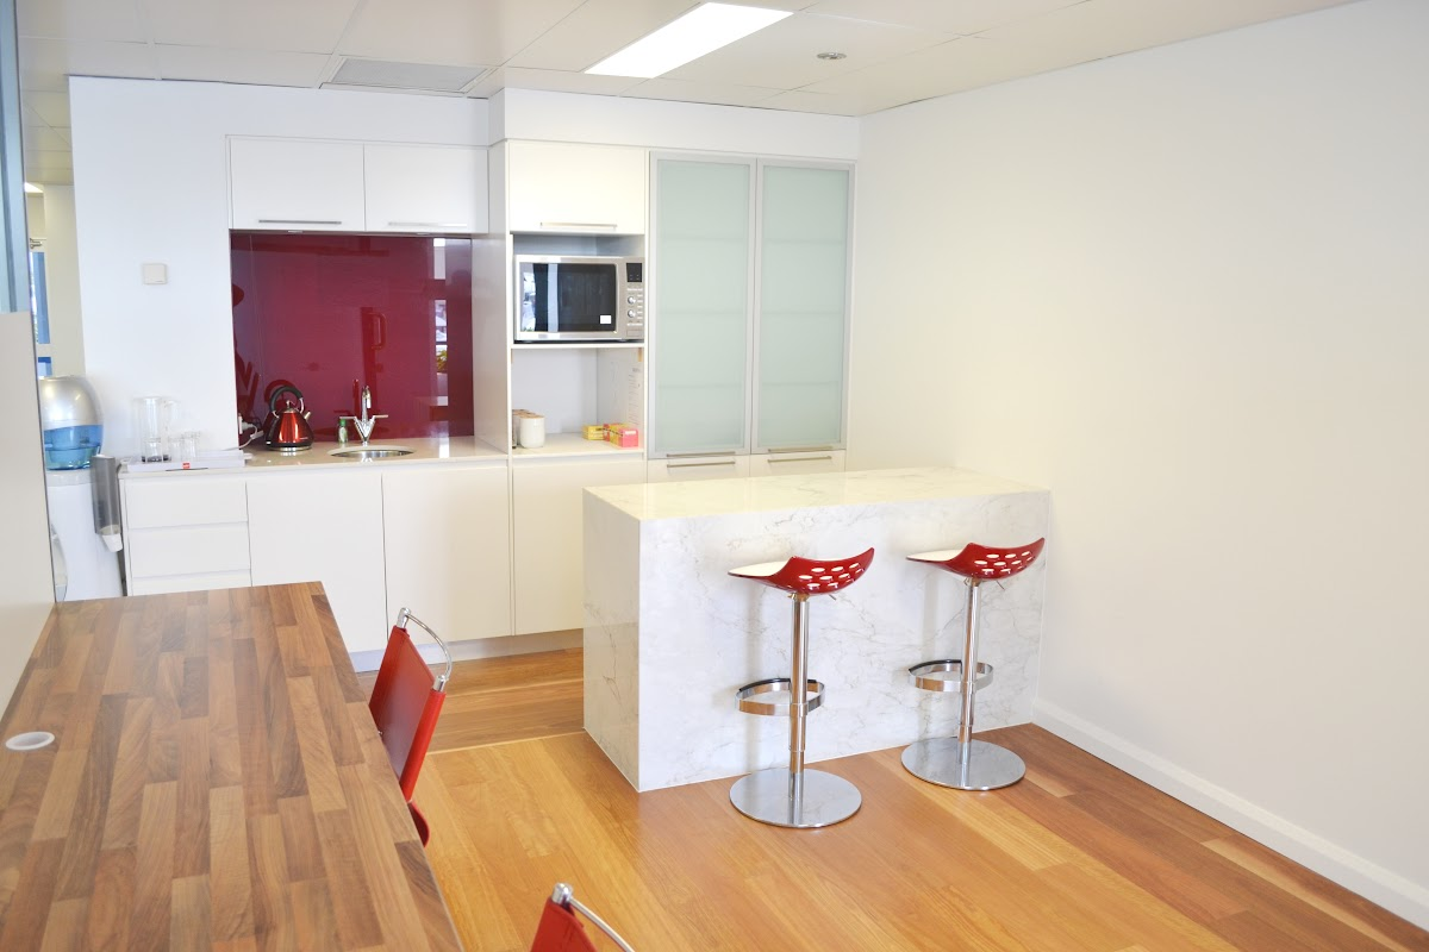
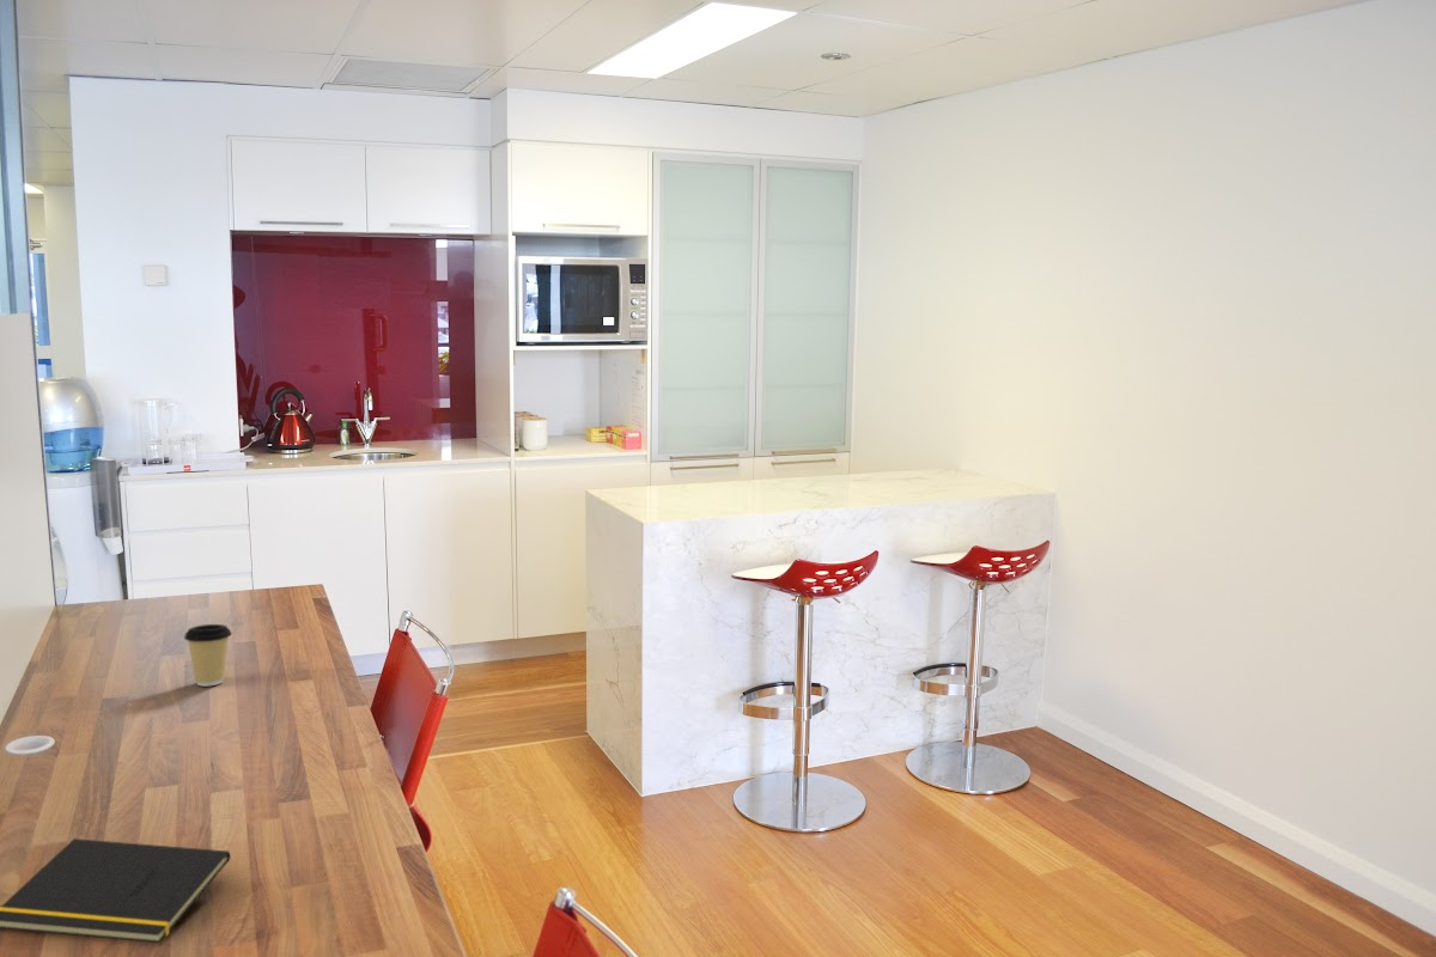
+ notepad [0,837,231,944]
+ coffee cup [183,623,233,687]
